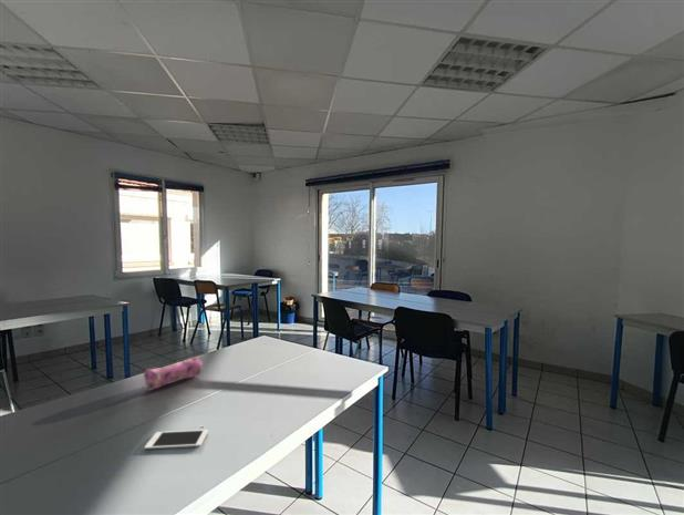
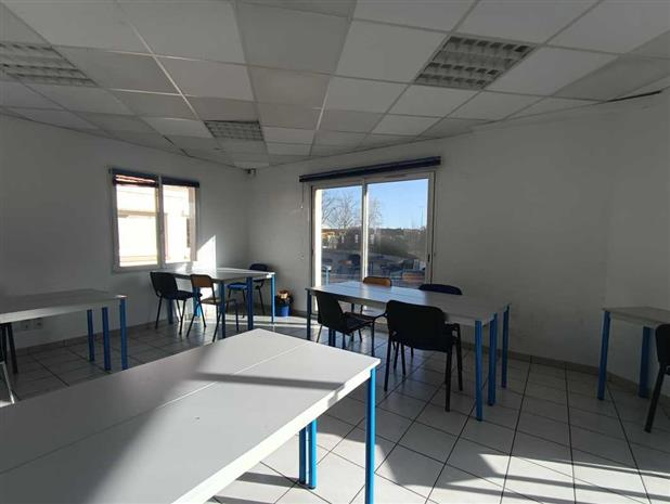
- pencil case [143,356,204,391]
- cell phone [143,429,209,451]
